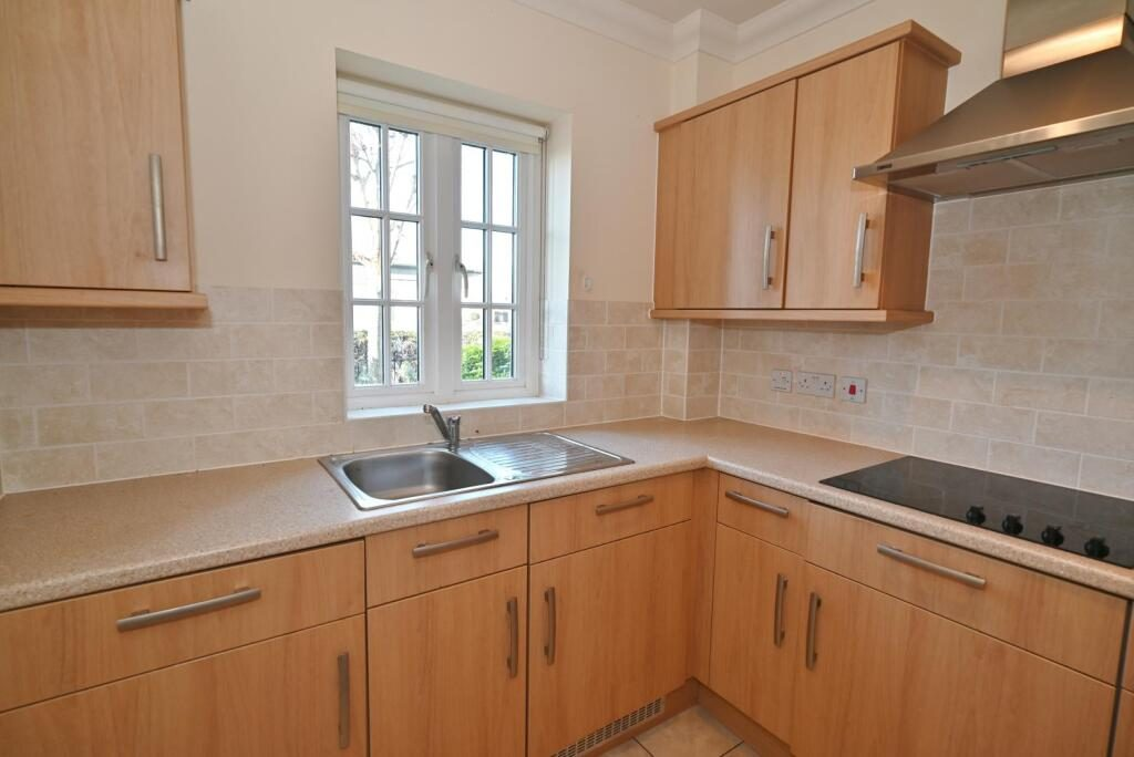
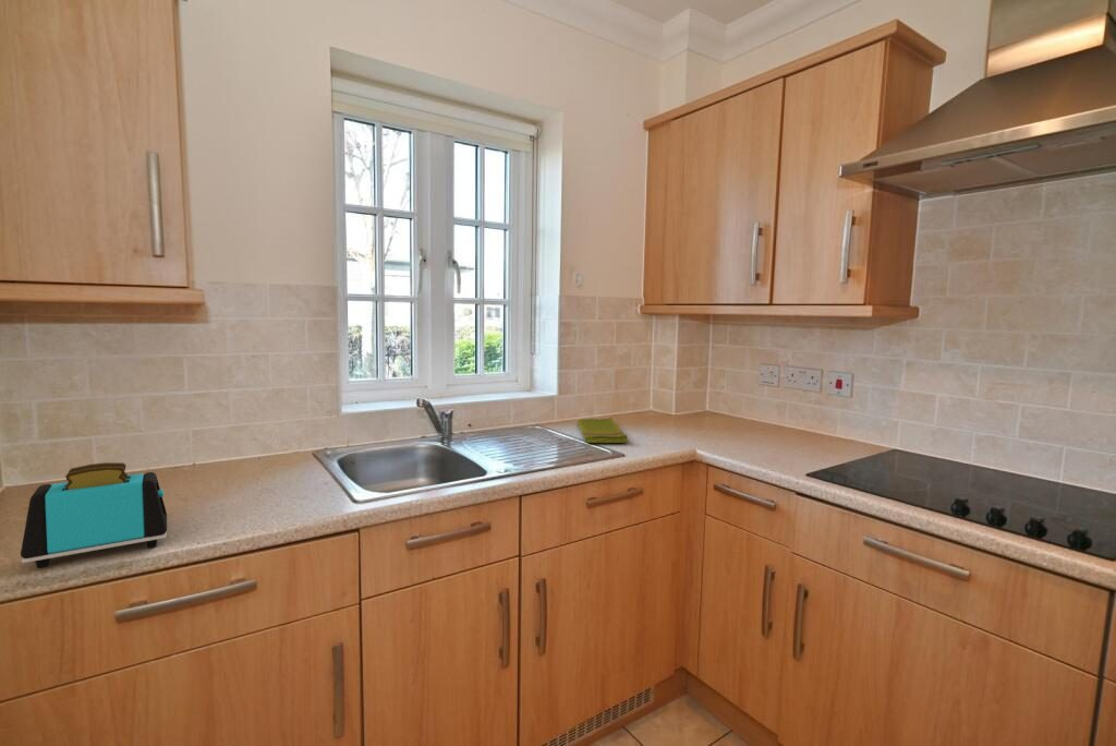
+ toaster [20,461,168,569]
+ dish towel [575,416,629,444]
